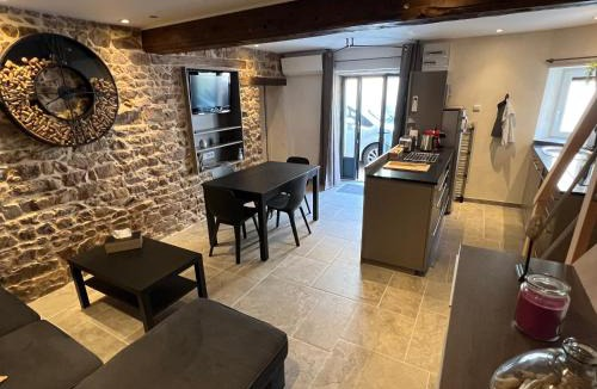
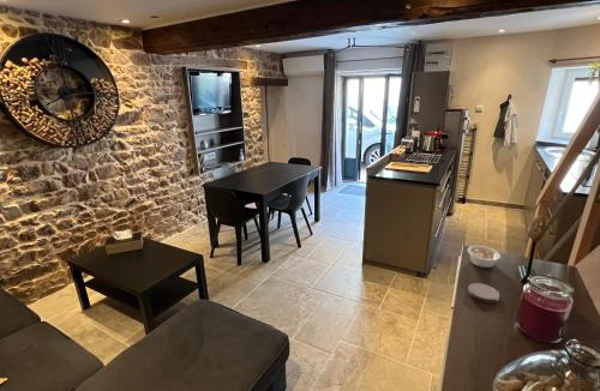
+ legume [467,245,502,269]
+ coaster [467,282,500,303]
